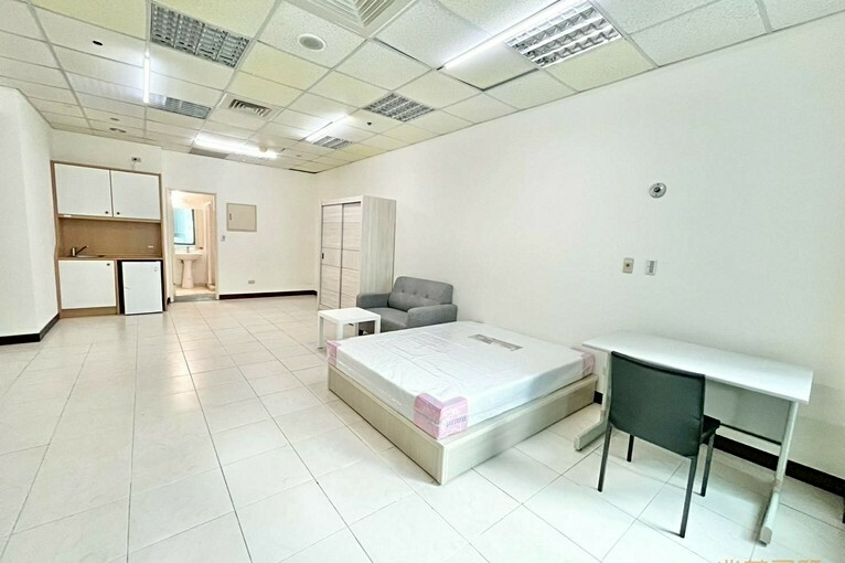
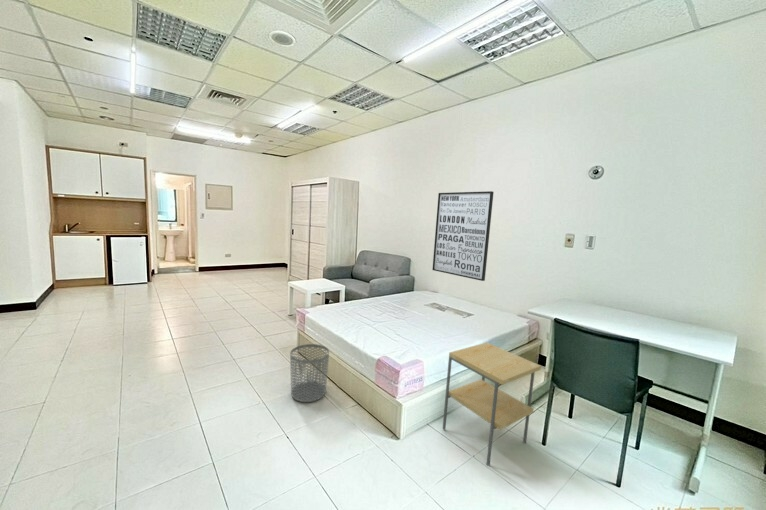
+ waste bin [289,343,330,403]
+ side table [442,342,542,467]
+ wall art [431,190,495,282]
